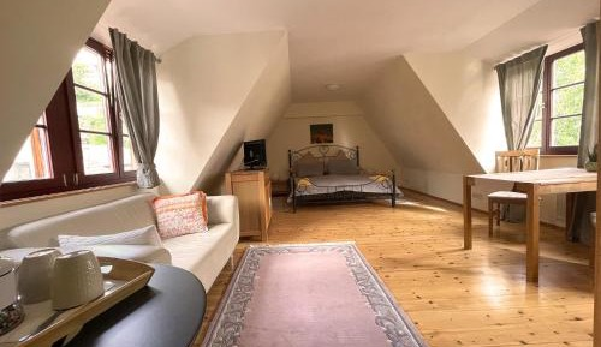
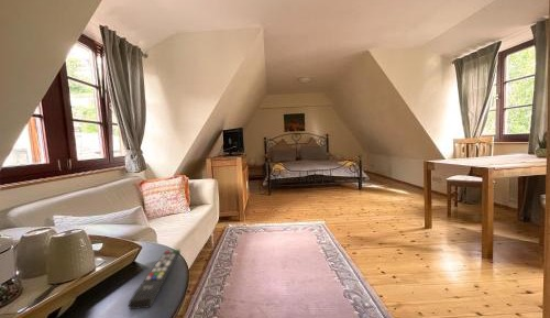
+ remote control [128,249,182,310]
